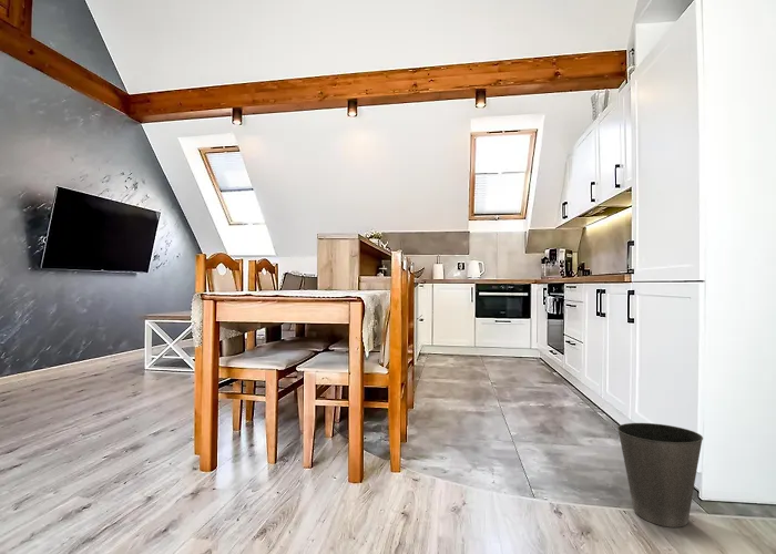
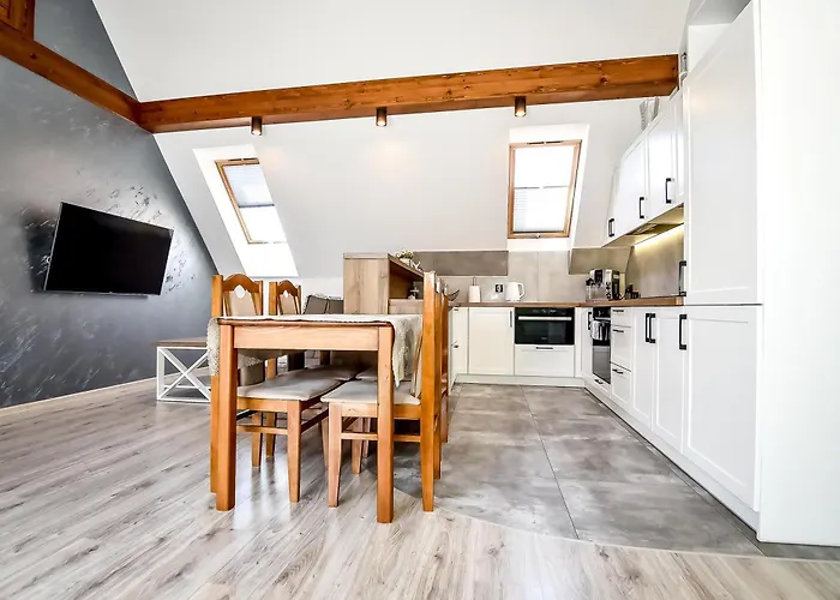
- waste basket [616,422,704,529]
